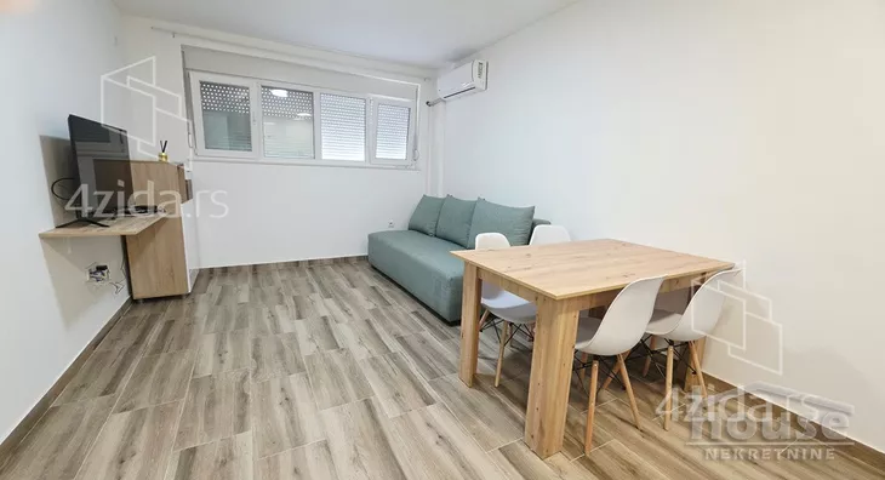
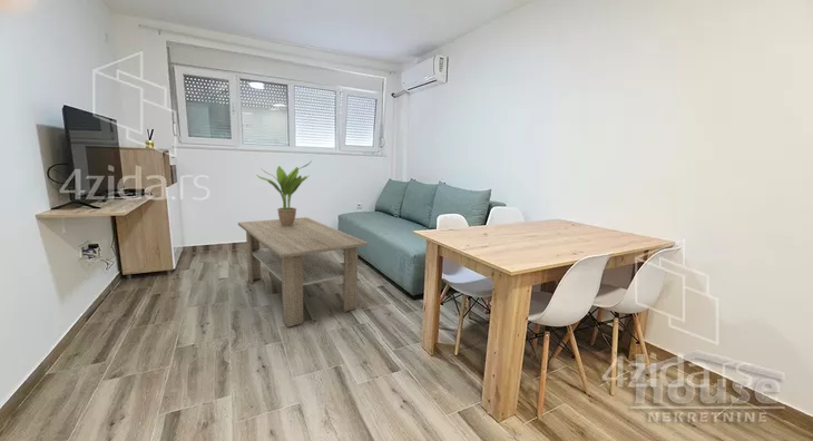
+ potted plant [255,158,314,226]
+ coffee table [237,216,369,327]
